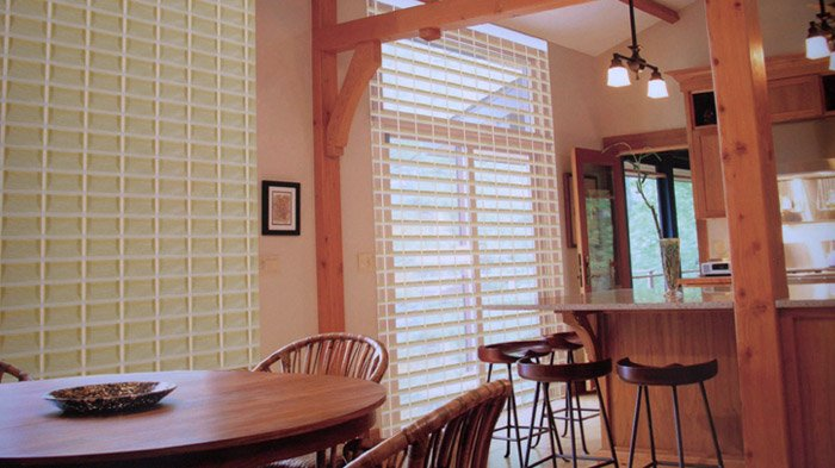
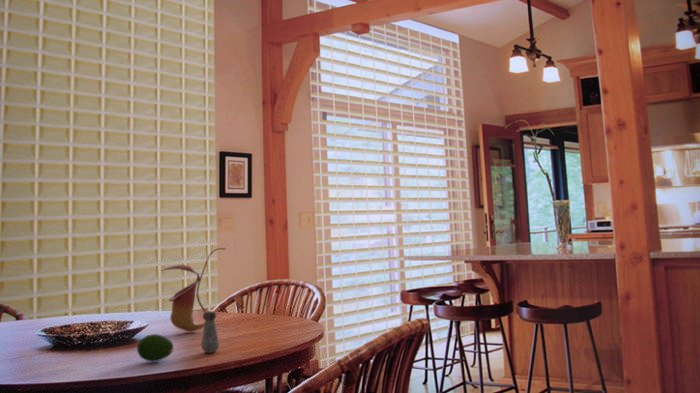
+ salt shaker [200,311,220,354]
+ fruit [136,333,174,363]
+ pitcher plant [159,247,227,333]
